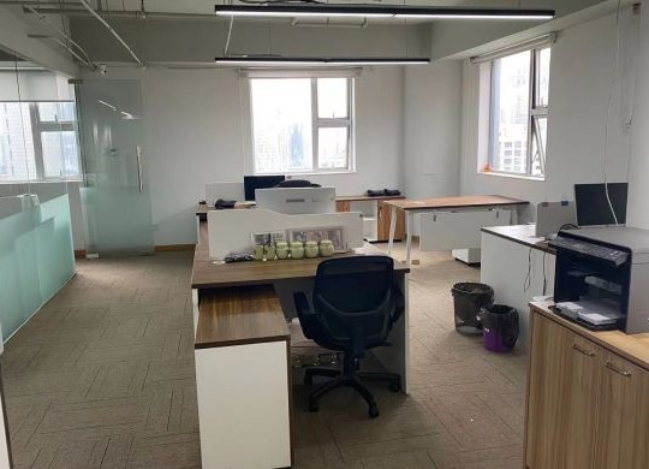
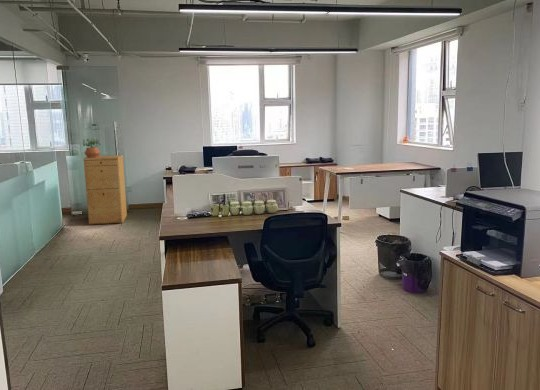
+ potted plant [82,137,102,158]
+ filing cabinet [82,154,128,226]
